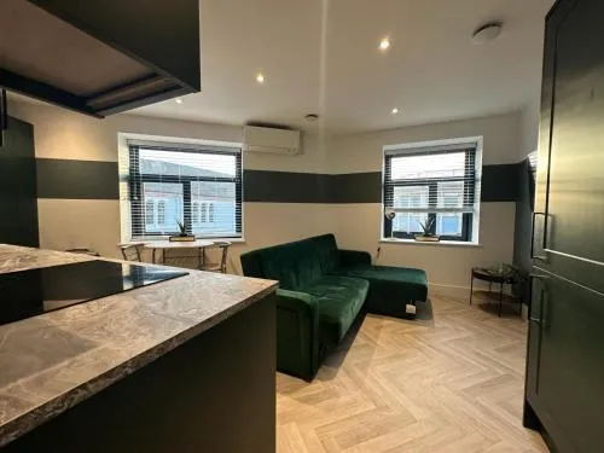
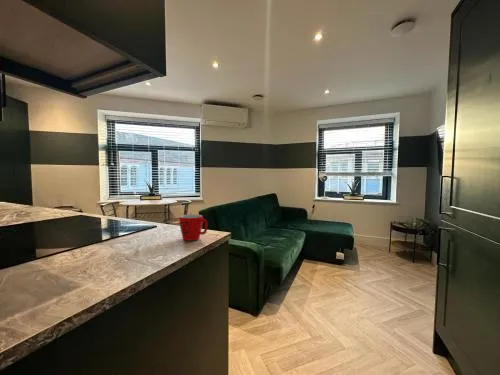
+ mug [178,213,209,242]
